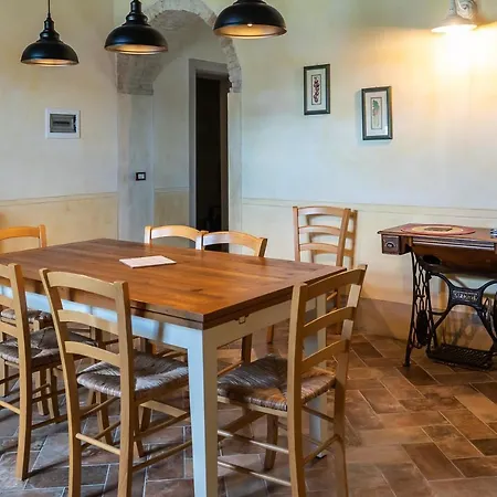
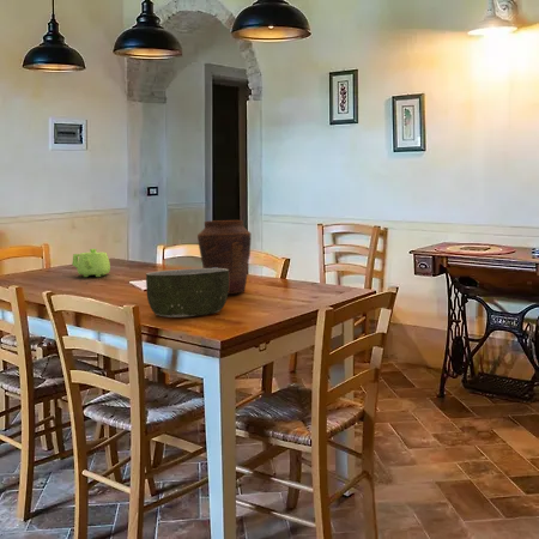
+ vase [196,219,253,295]
+ teapot [71,248,111,278]
+ bowl [145,267,229,319]
